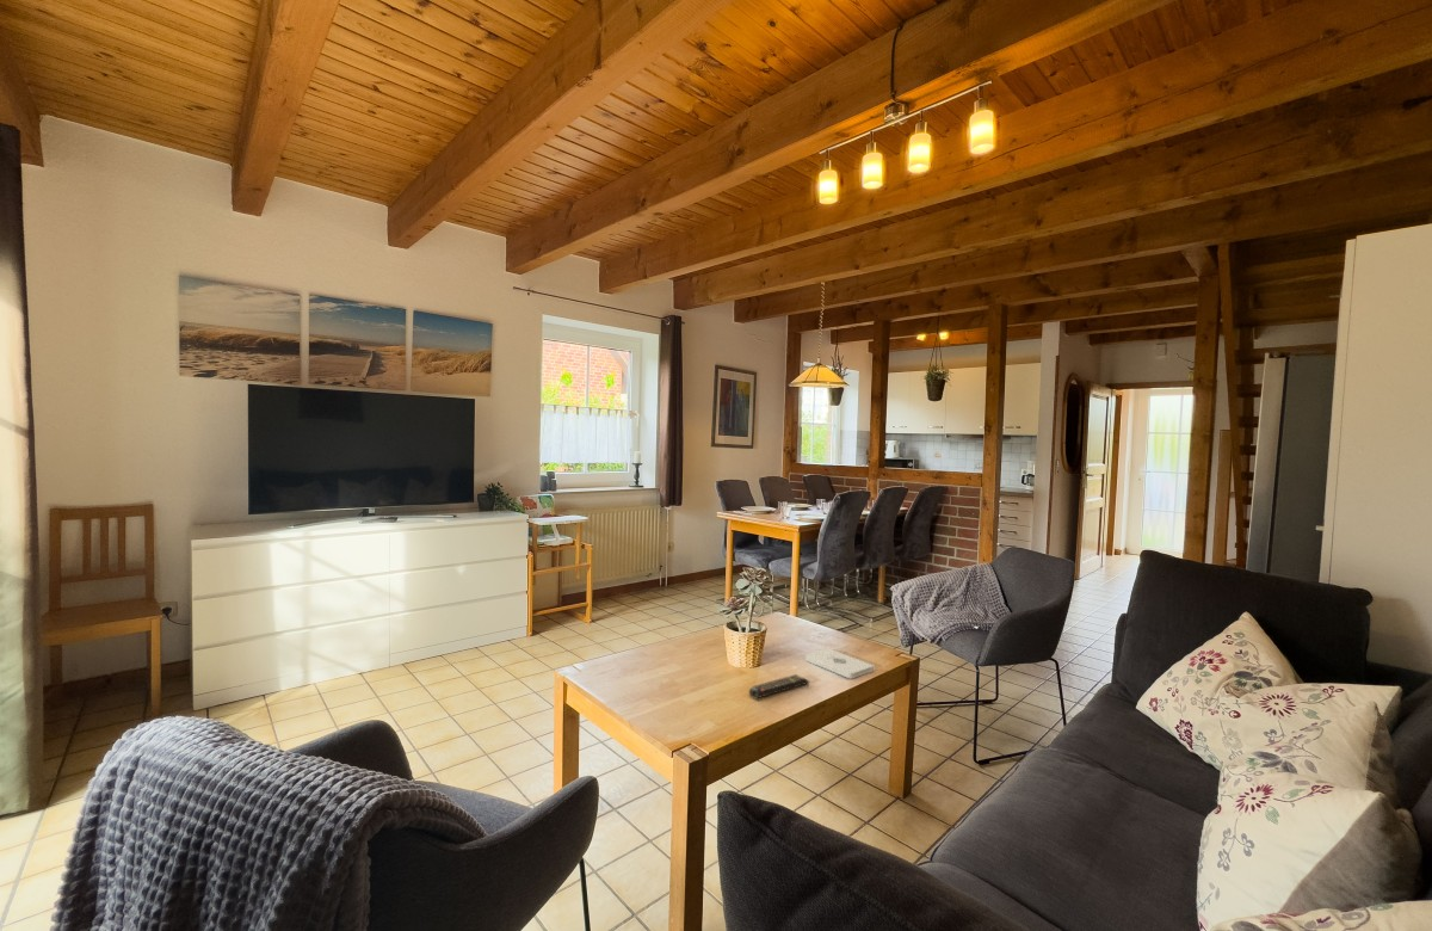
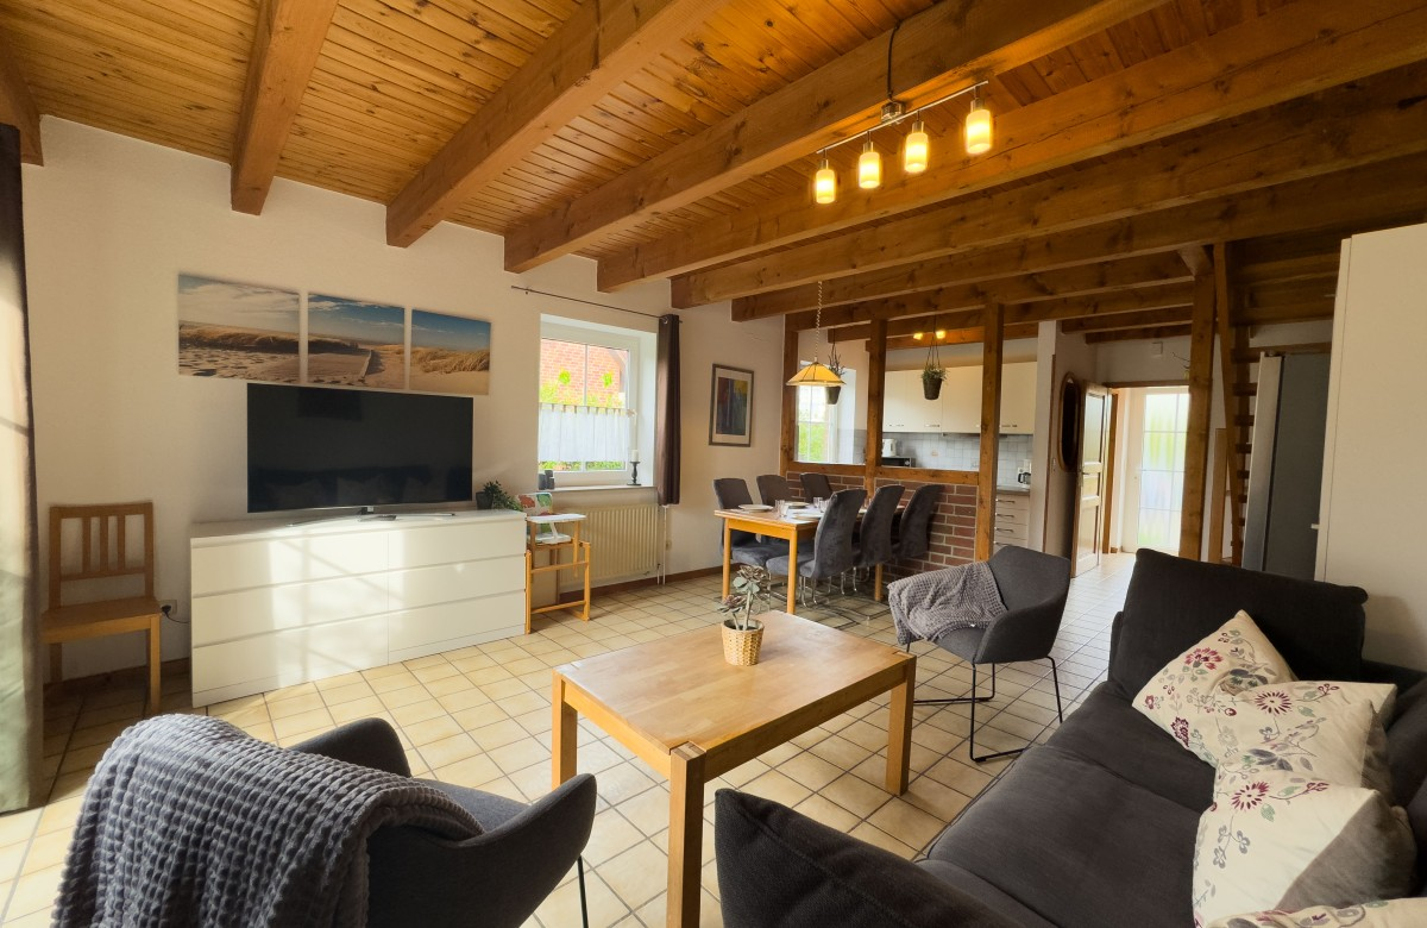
- notepad [804,647,876,679]
- remote control [748,673,810,699]
